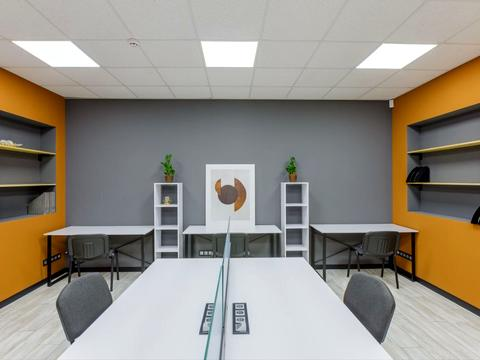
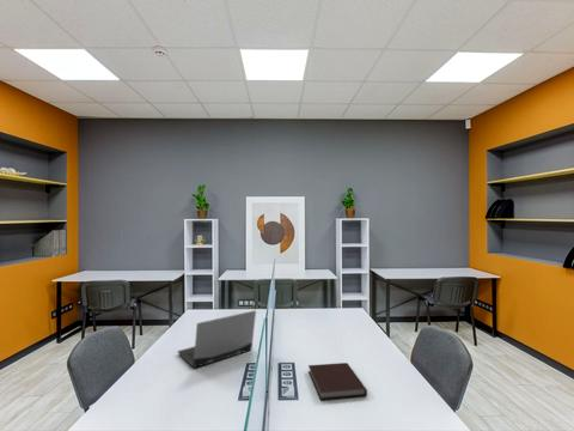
+ laptop computer [177,309,257,369]
+ notebook [307,362,368,401]
